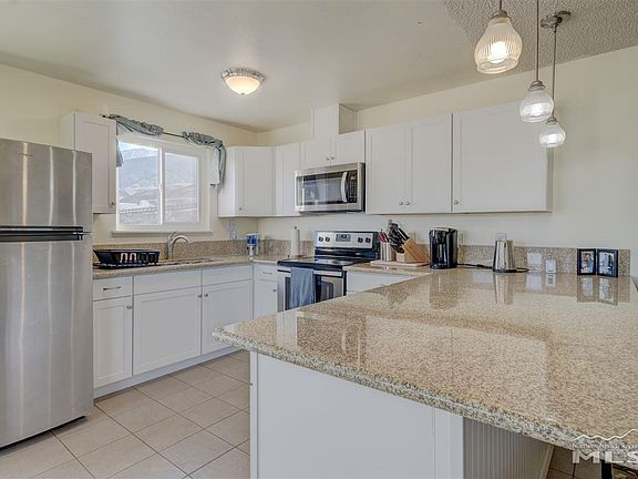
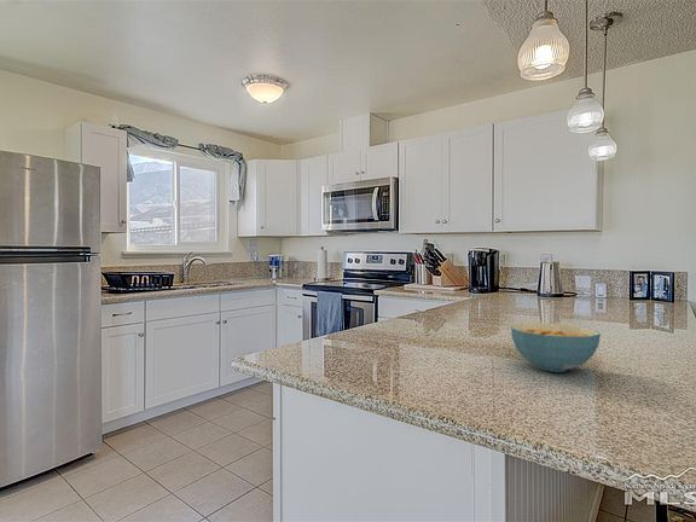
+ cereal bowl [510,321,602,373]
